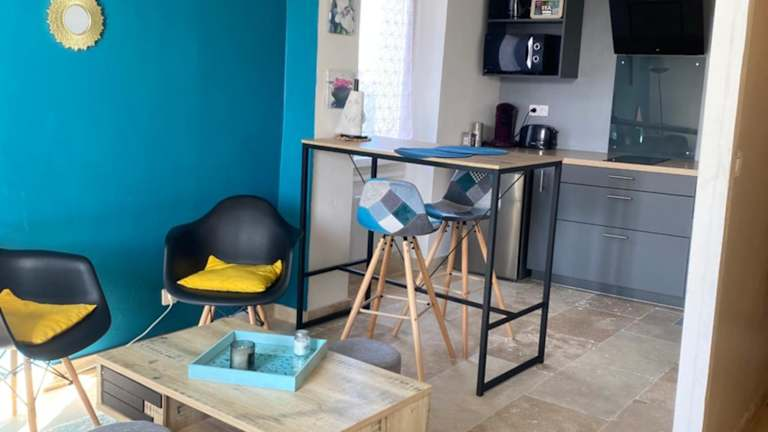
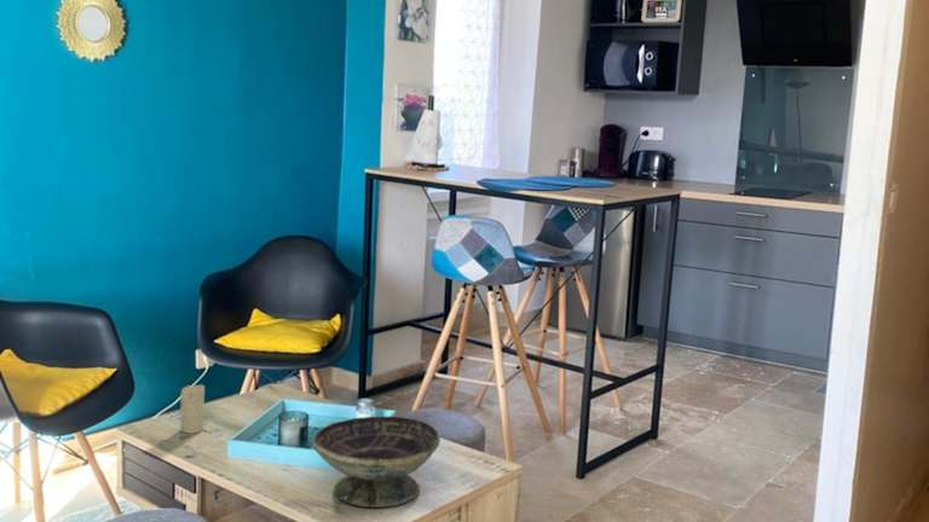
+ candle [179,383,206,435]
+ decorative bowl [311,416,442,509]
